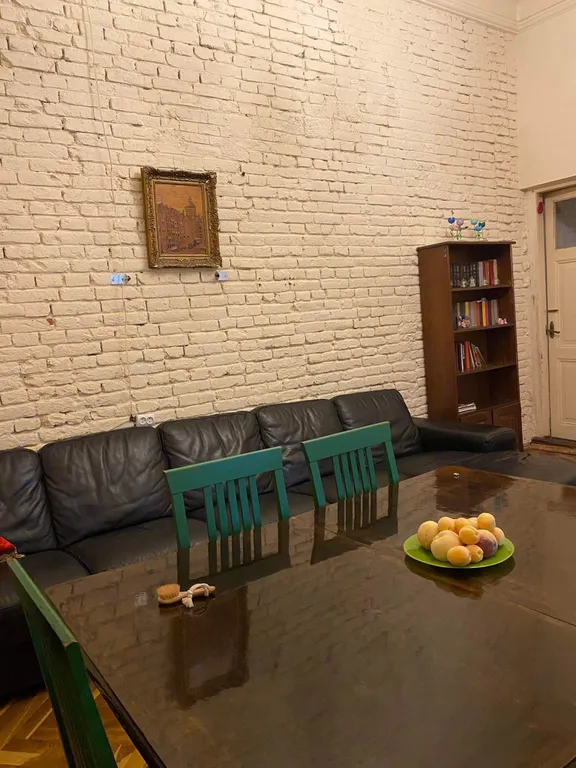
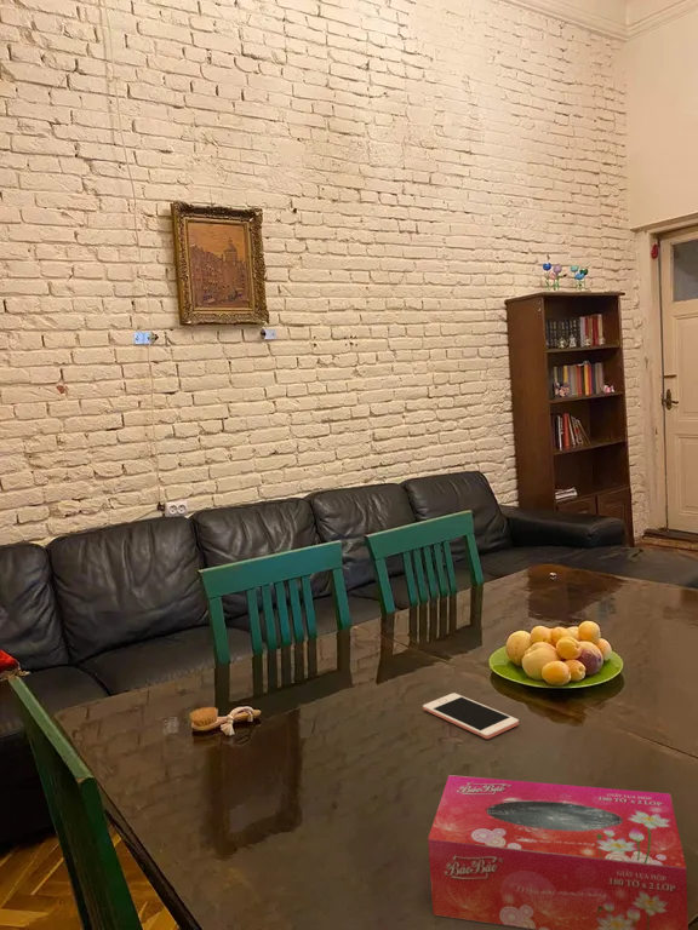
+ tissue box [427,774,690,930]
+ cell phone [422,691,520,740]
